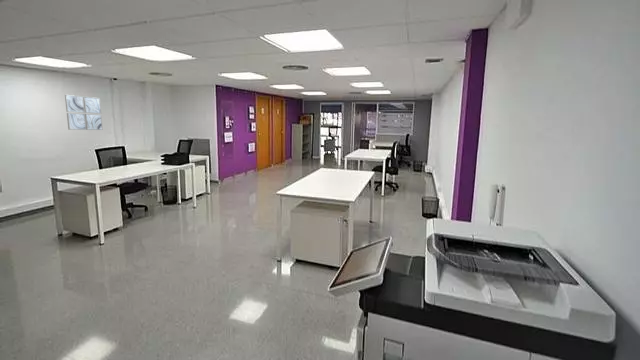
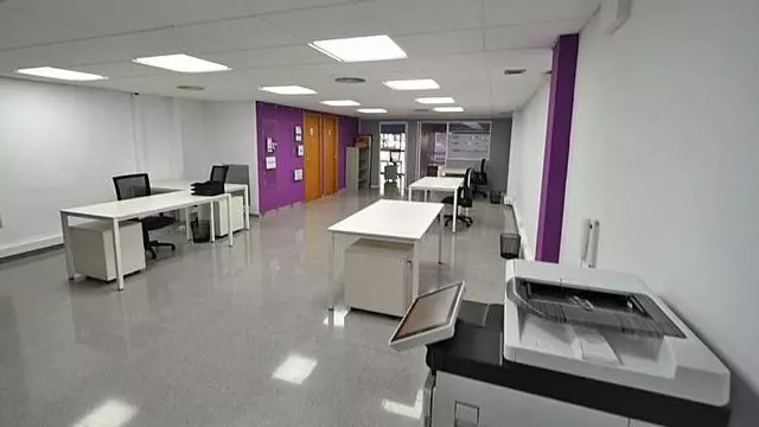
- wall art [64,94,104,131]
